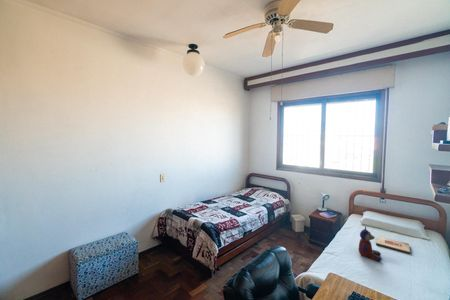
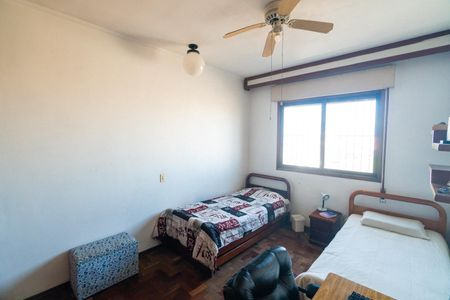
- wooden plaque [375,235,411,255]
- stuffed bear [358,225,382,263]
